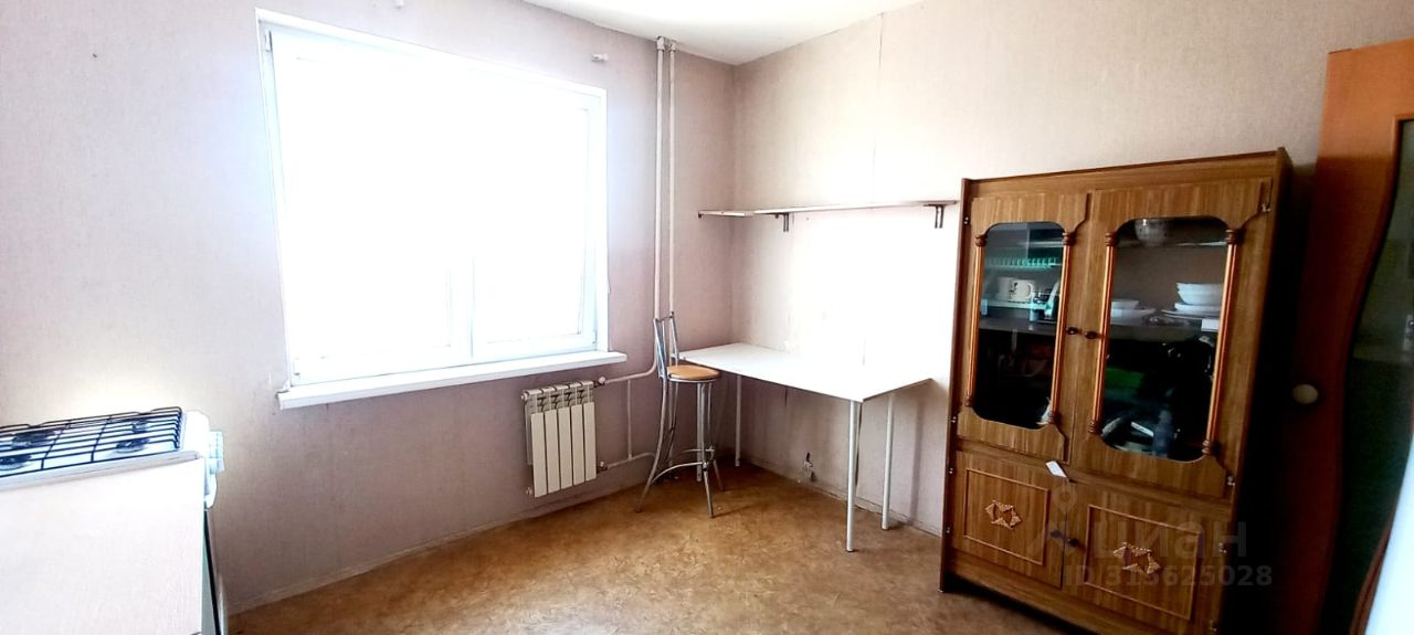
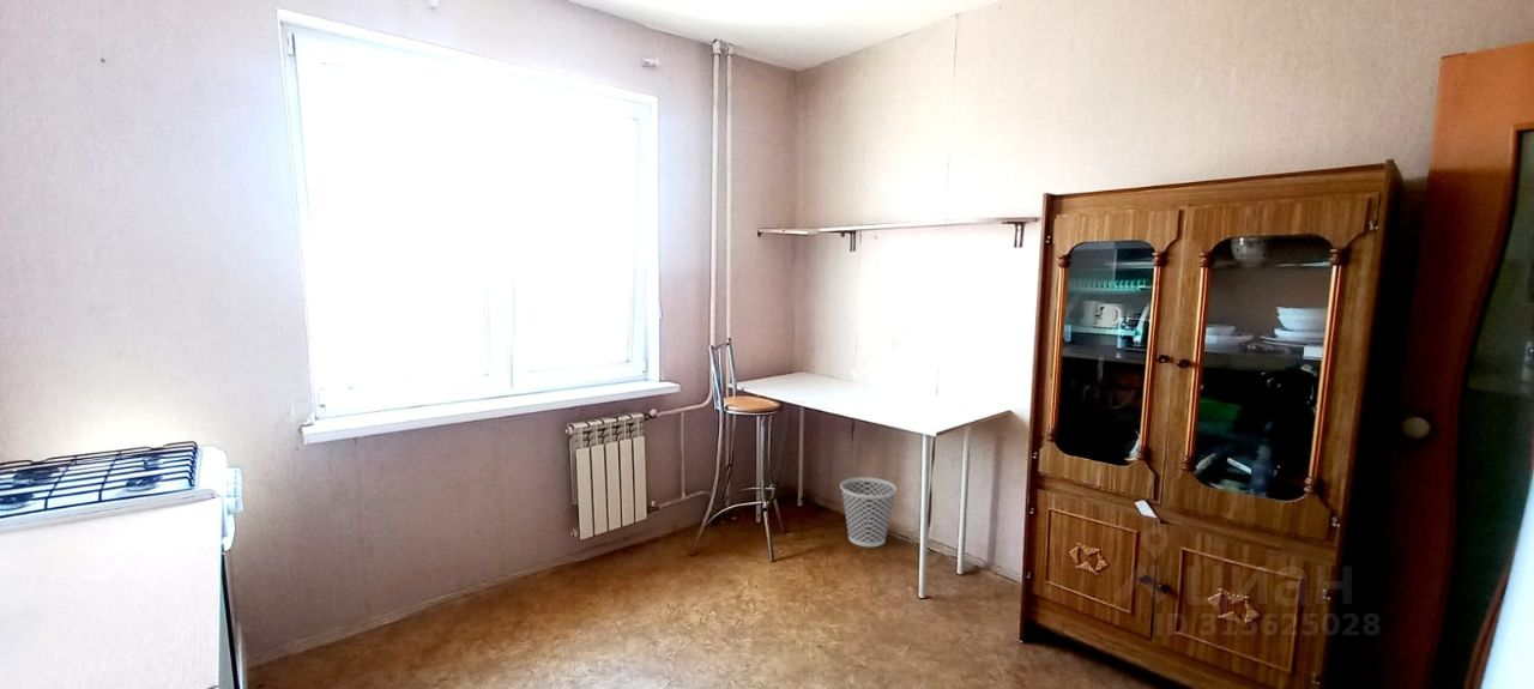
+ wastebasket [839,476,898,548]
